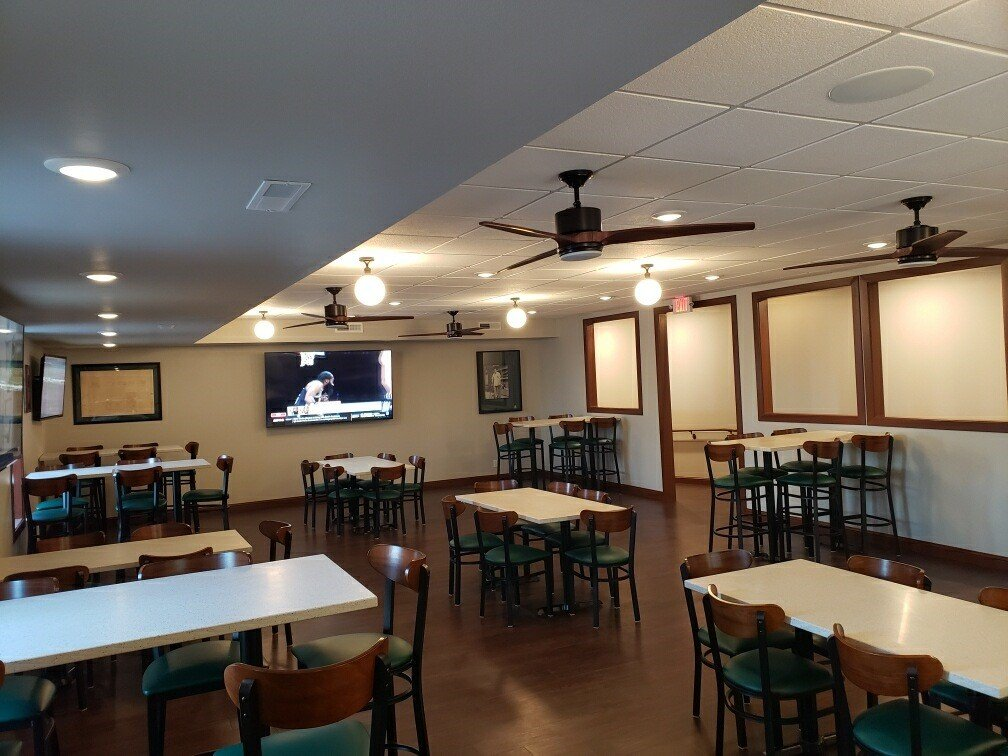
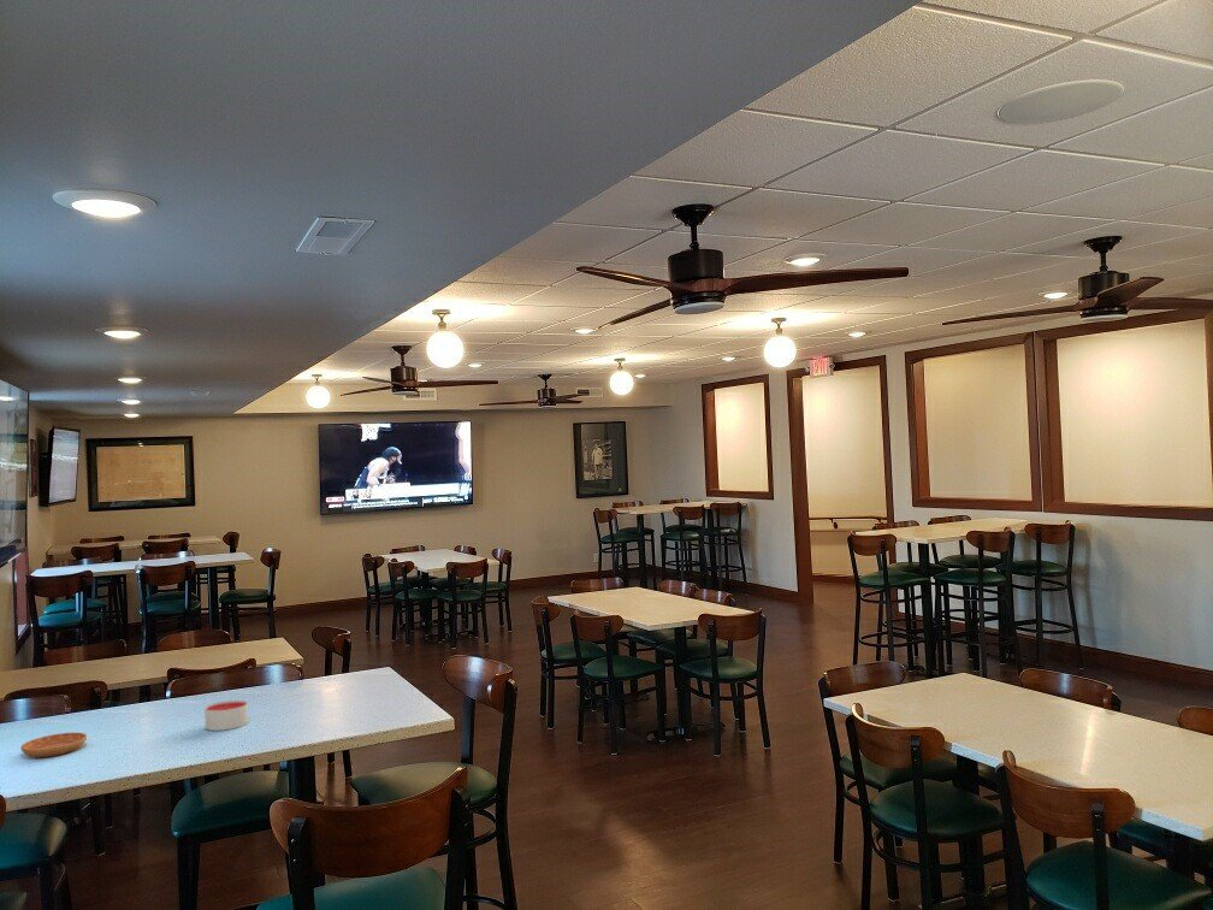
+ saucer [19,732,88,758]
+ candle [203,699,249,732]
